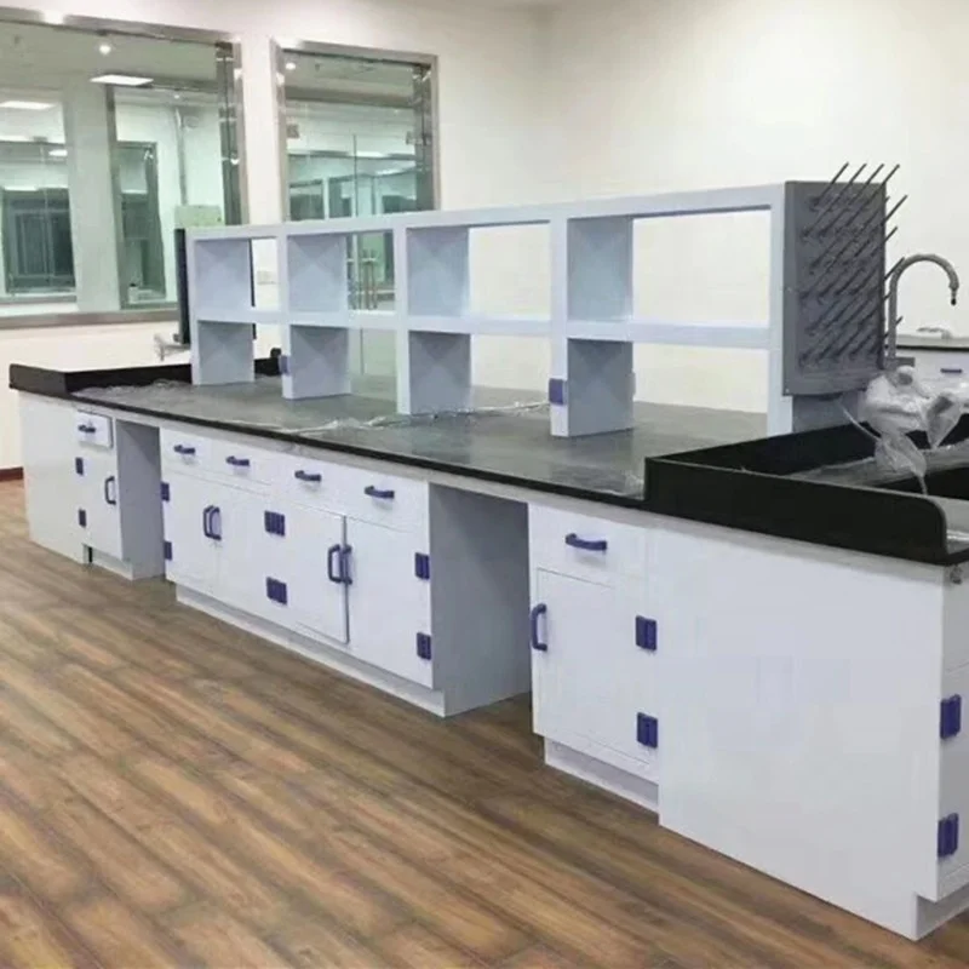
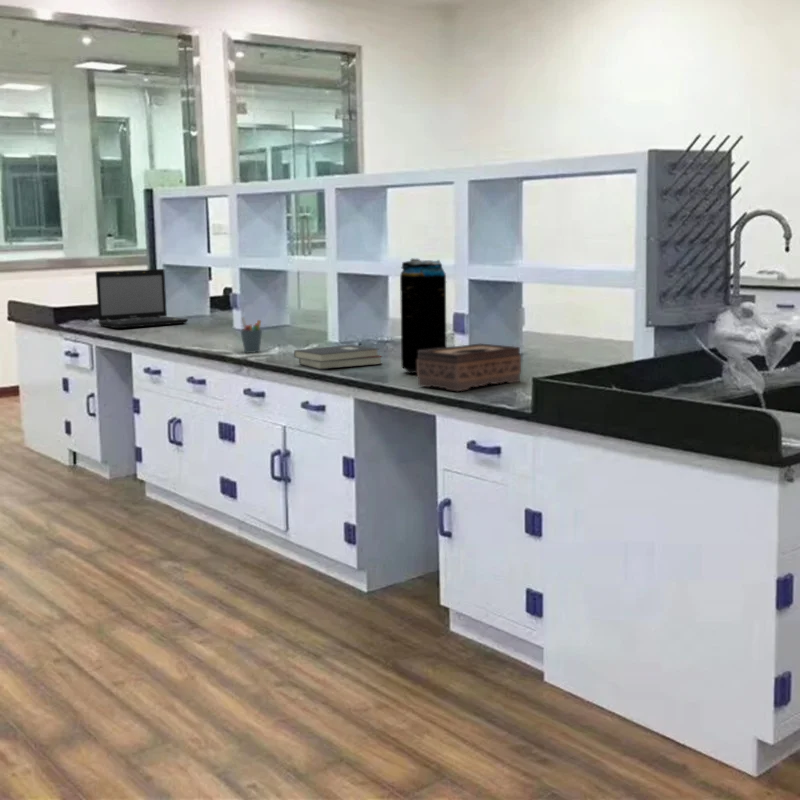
+ hardback book [293,344,384,370]
+ tissue box [416,343,522,392]
+ pen holder [239,316,263,354]
+ beverage can [399,257,448,374]
+ laptop [95,268,189,329]
